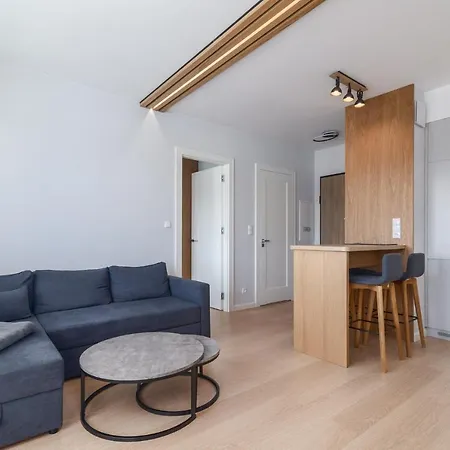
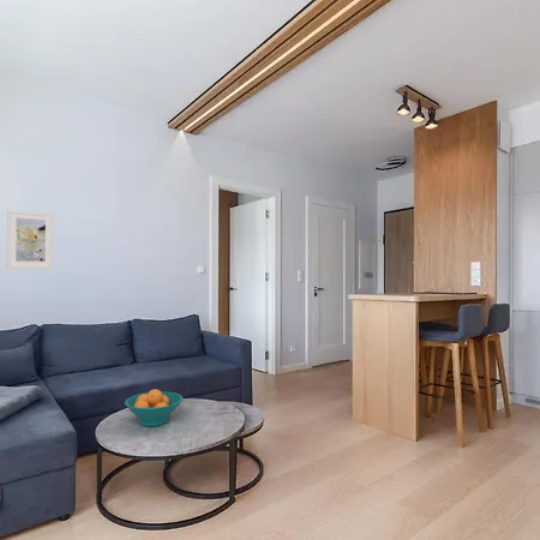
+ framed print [6,209,55,270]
+ fruit bowl [124,388,184,427]
